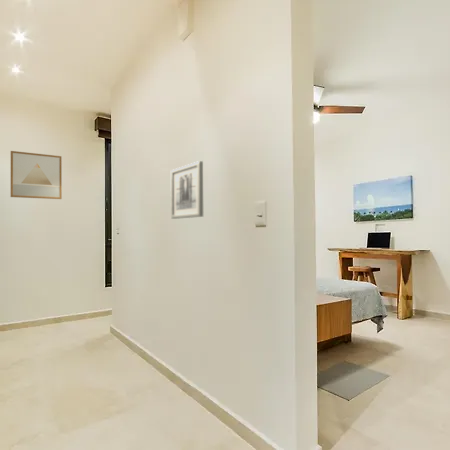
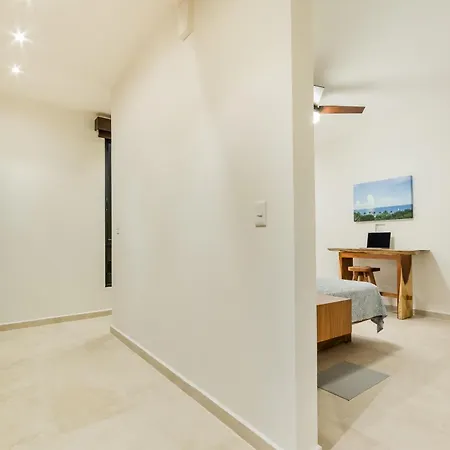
- wall art [170,160,204,220]
- wall art [10,150,63,200]
